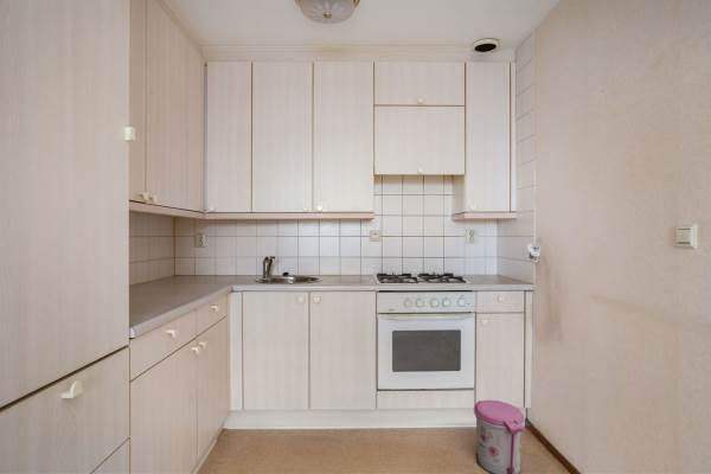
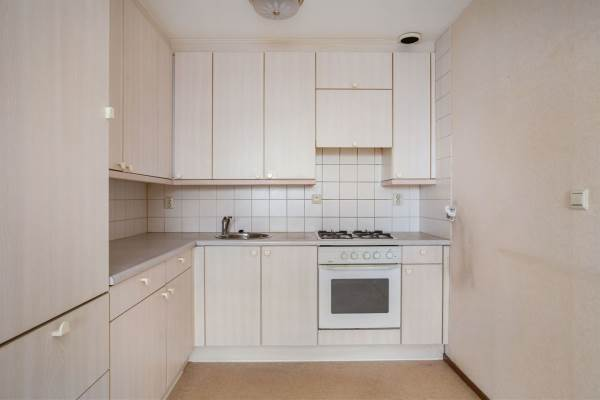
- trash can [473,399,525,474]
